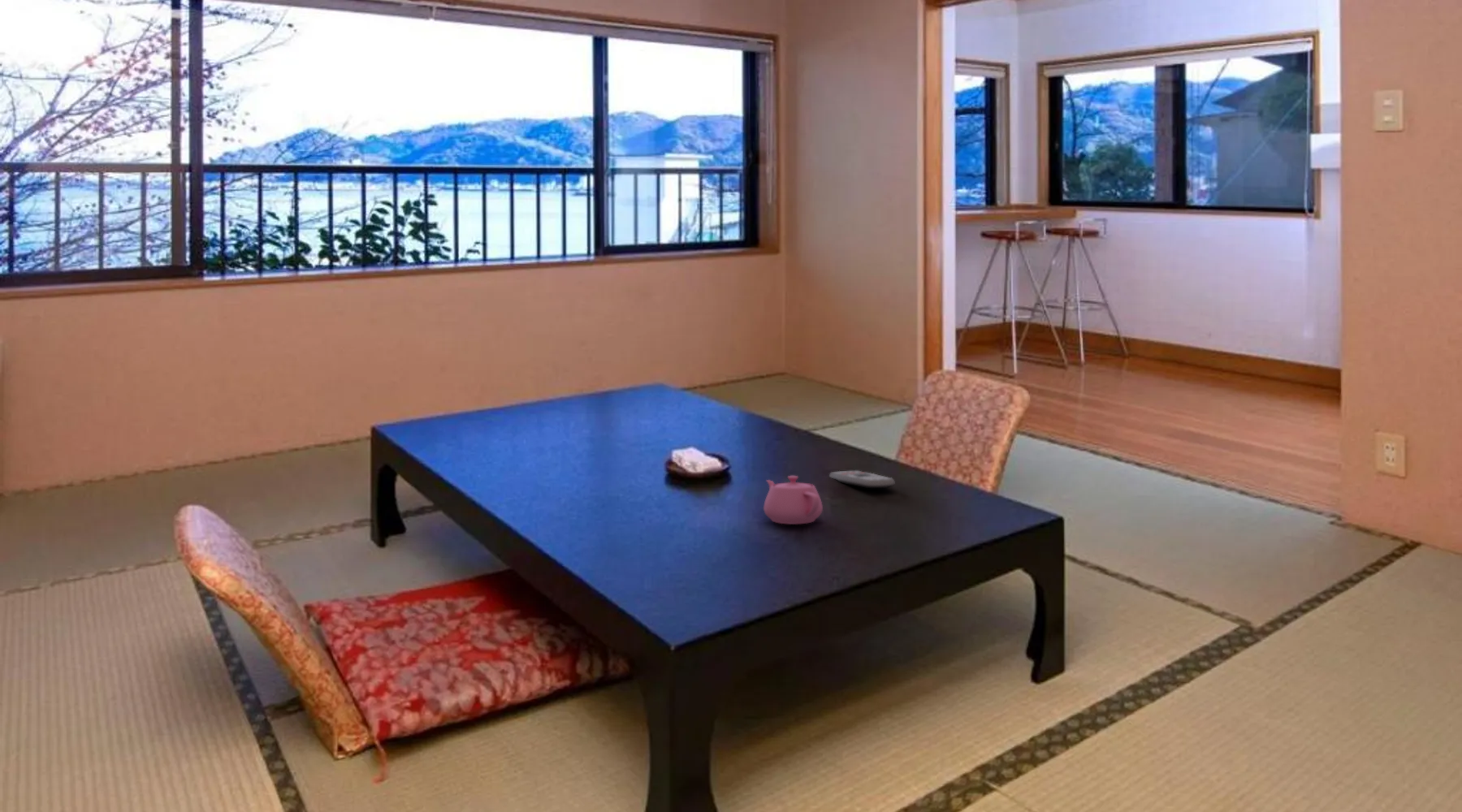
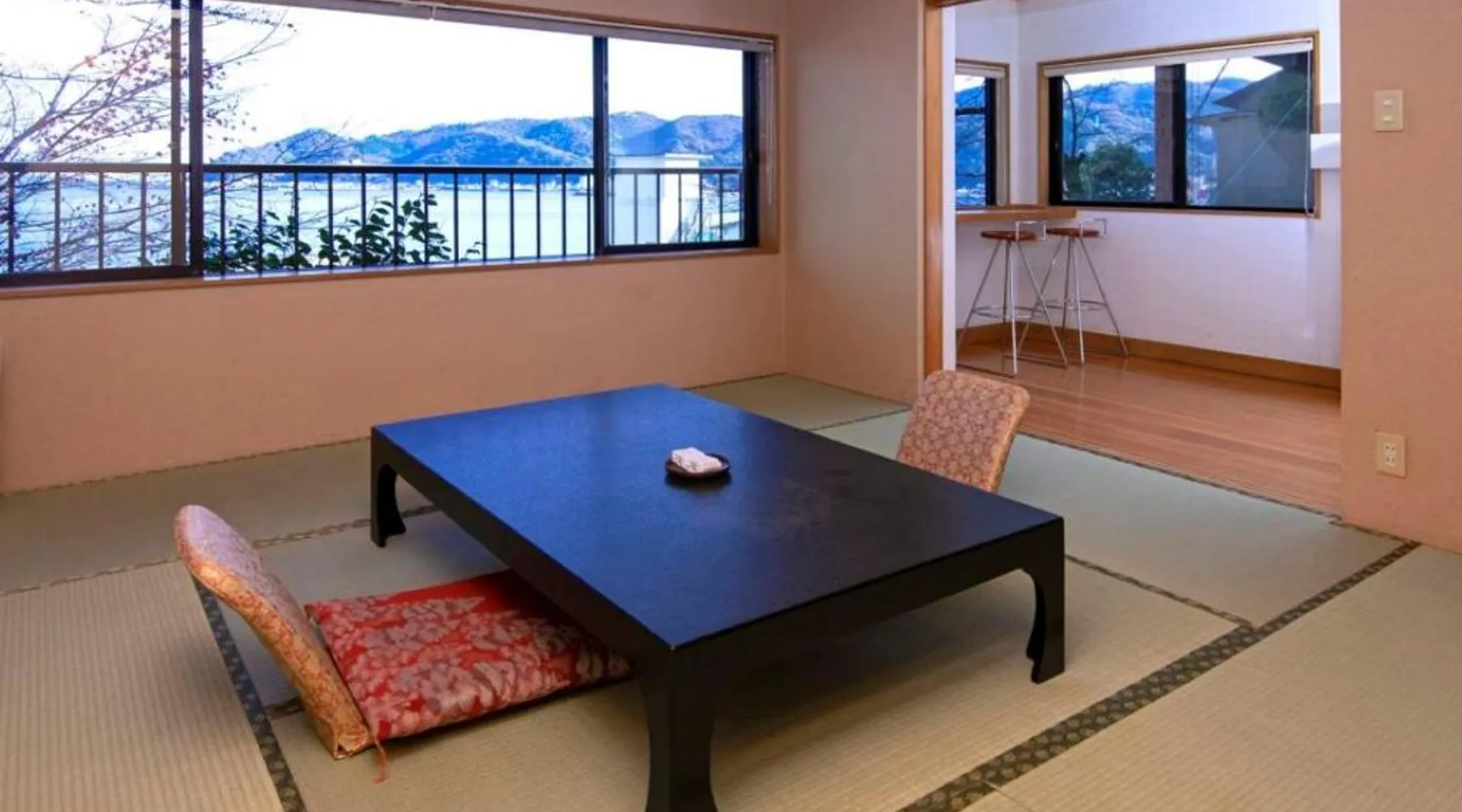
- remote control [828,470,895,489]
- teapot [763,475,824,525]
